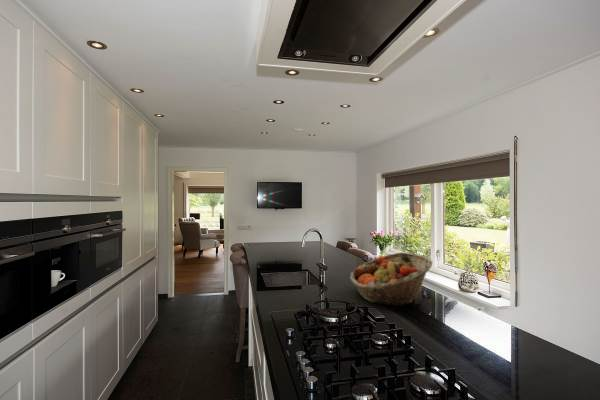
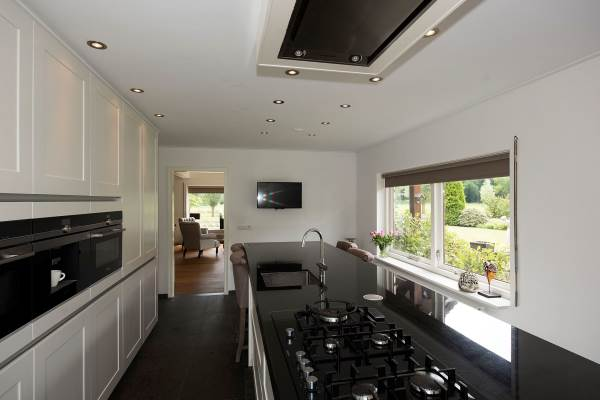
- fruit basket [349,251,434,307]
